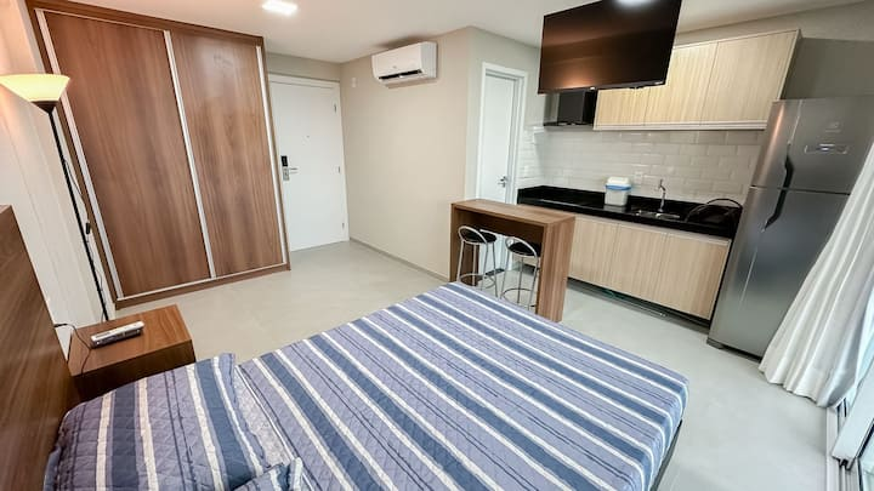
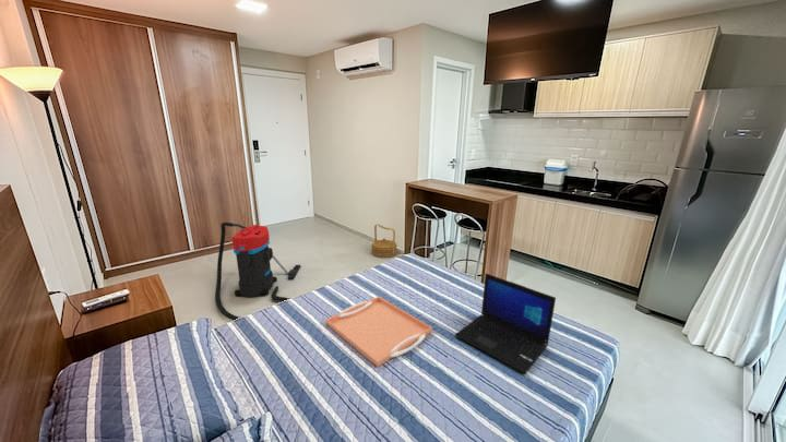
+ laptop [454,273,557,375]
+ basket [370,223,398,259]
+ vacuum cleaner [214,222,301,322]
+ serving tray [324,296,433,368]
